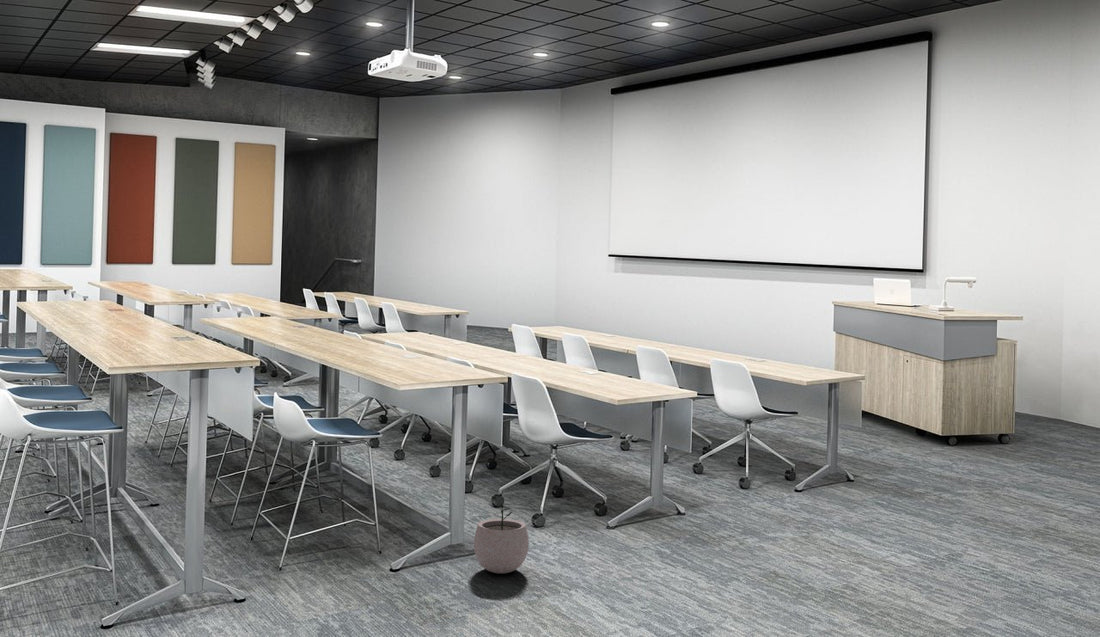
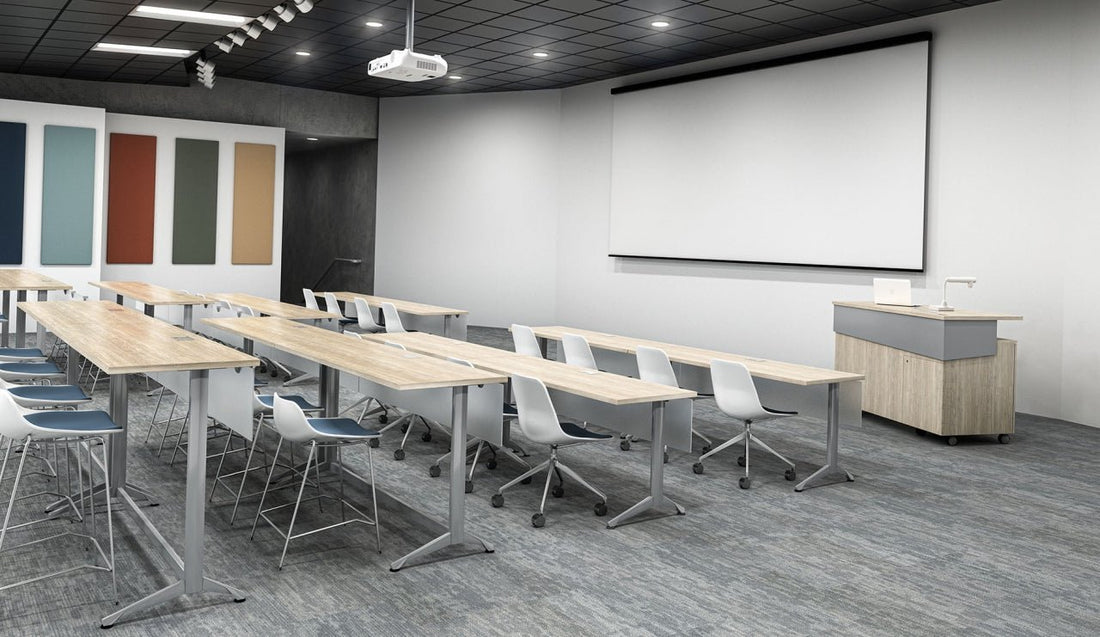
- plant pot [473,503,530,574]
